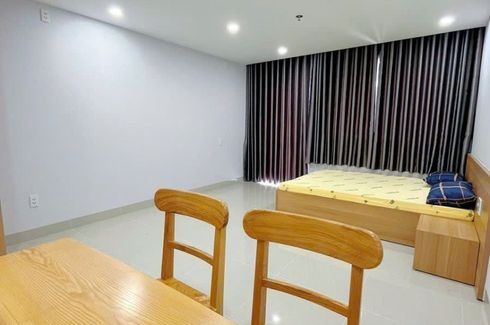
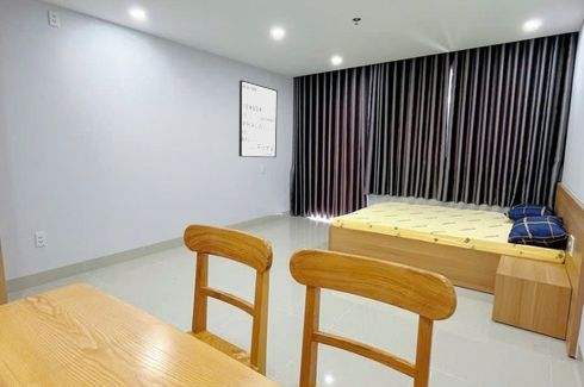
+ wall art [238,79,279,158]
